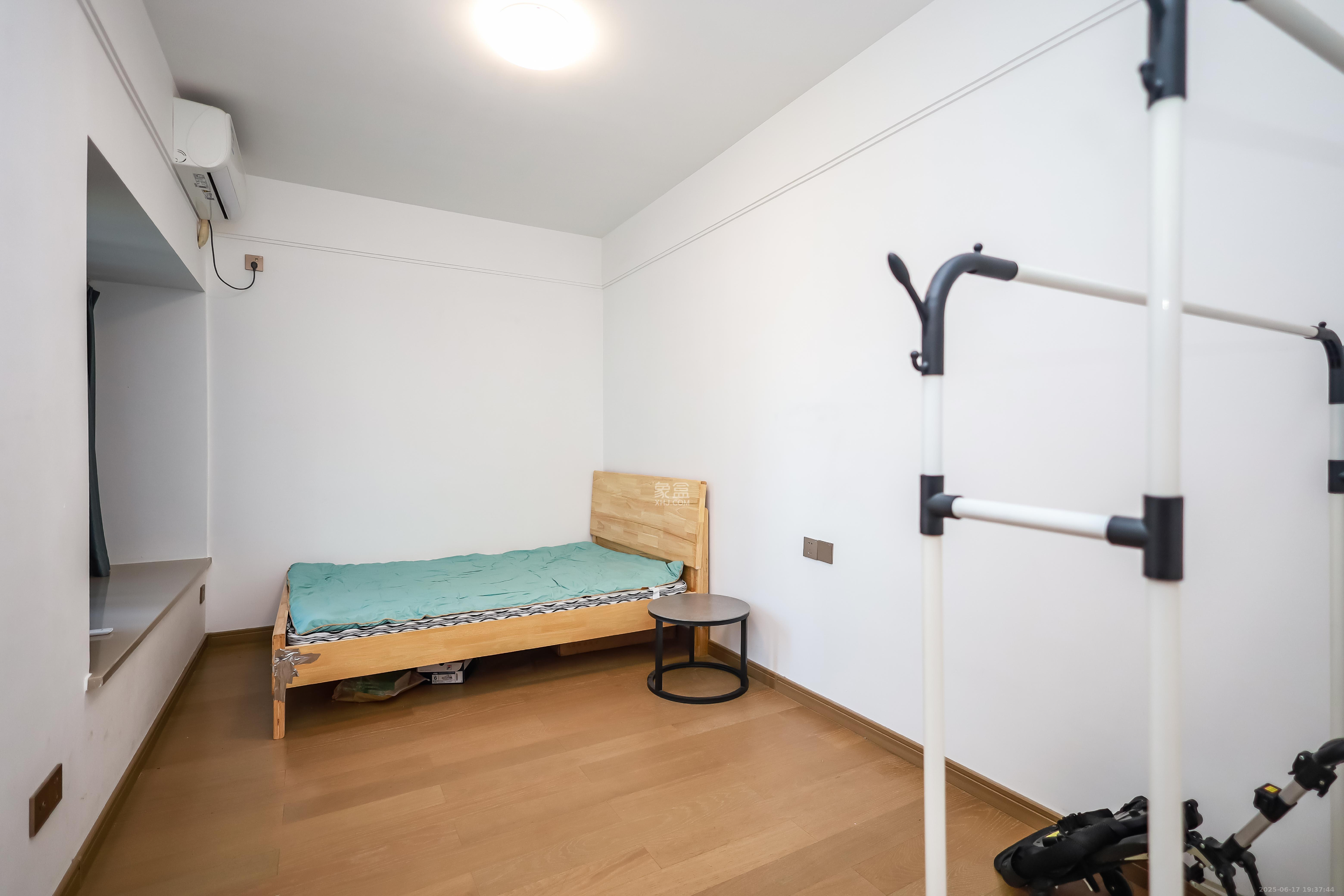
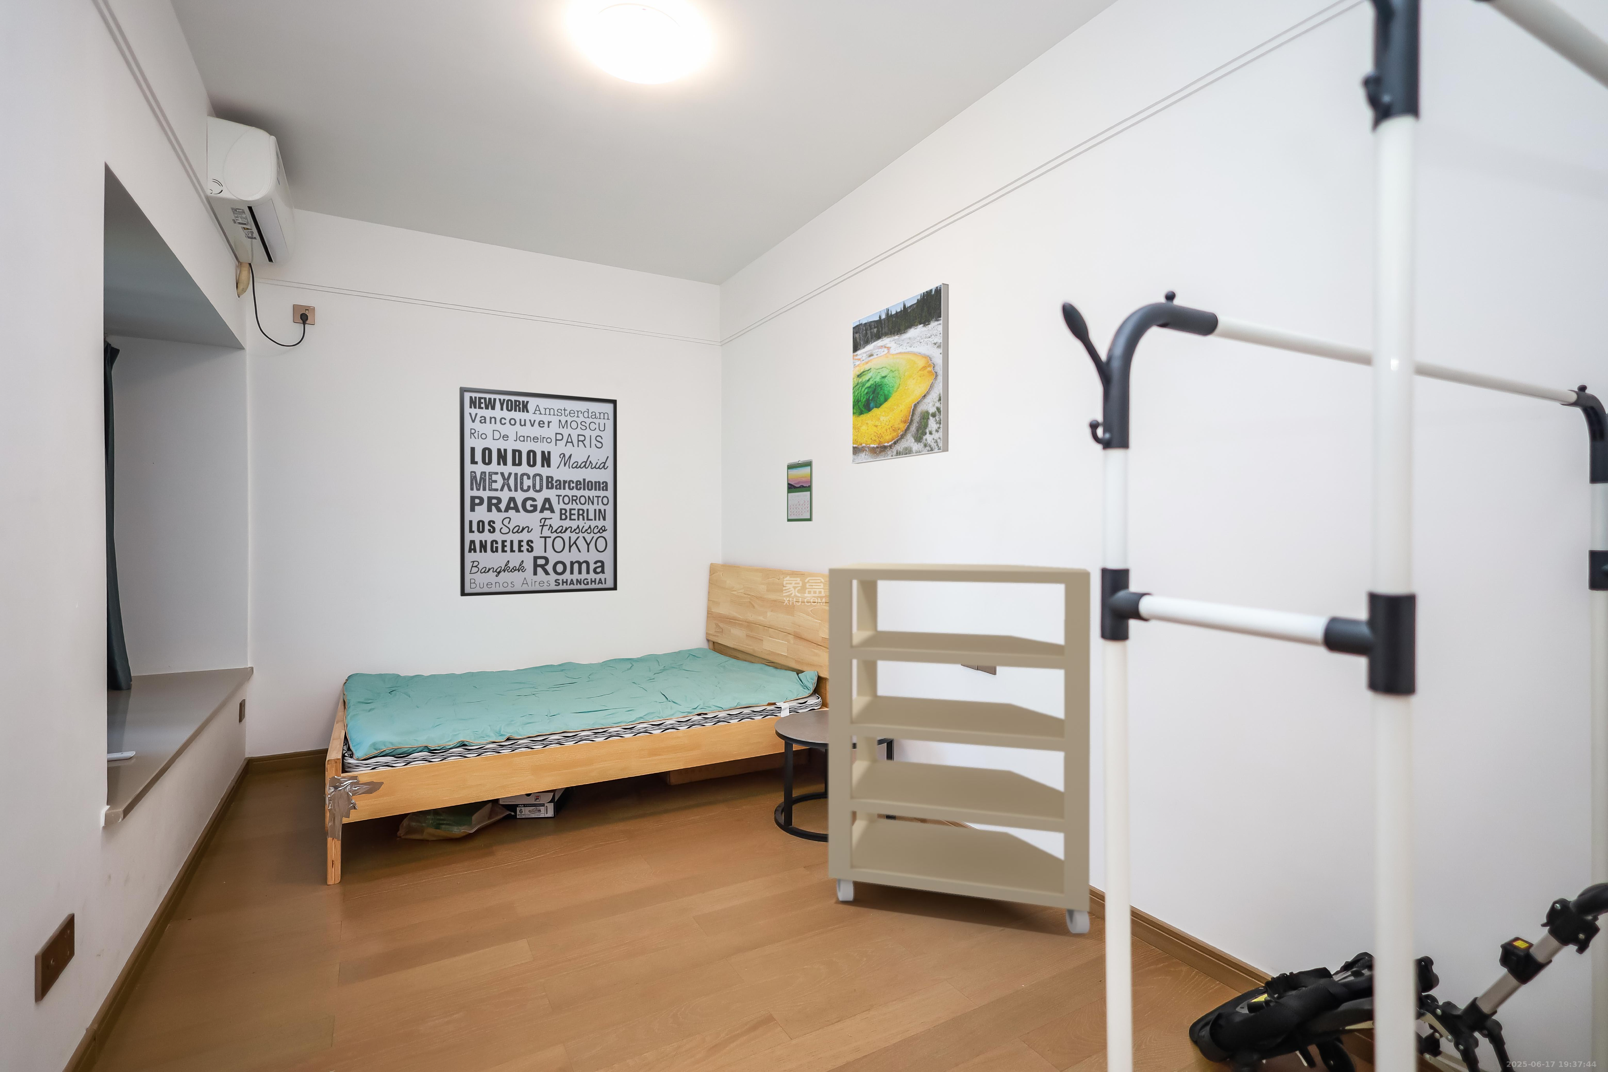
+ shelving unit [828,562,1091,934]
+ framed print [852,282,949,464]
+ wall art [459,386,617,597]
+ calendar [787,459,814,522]
